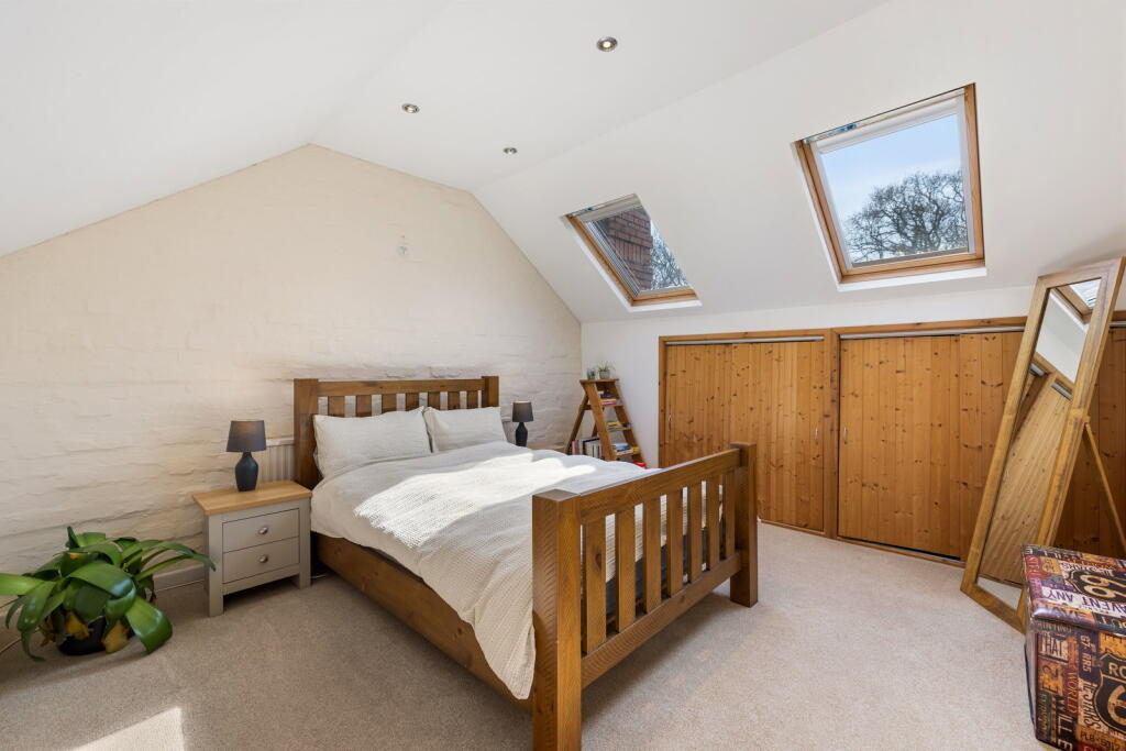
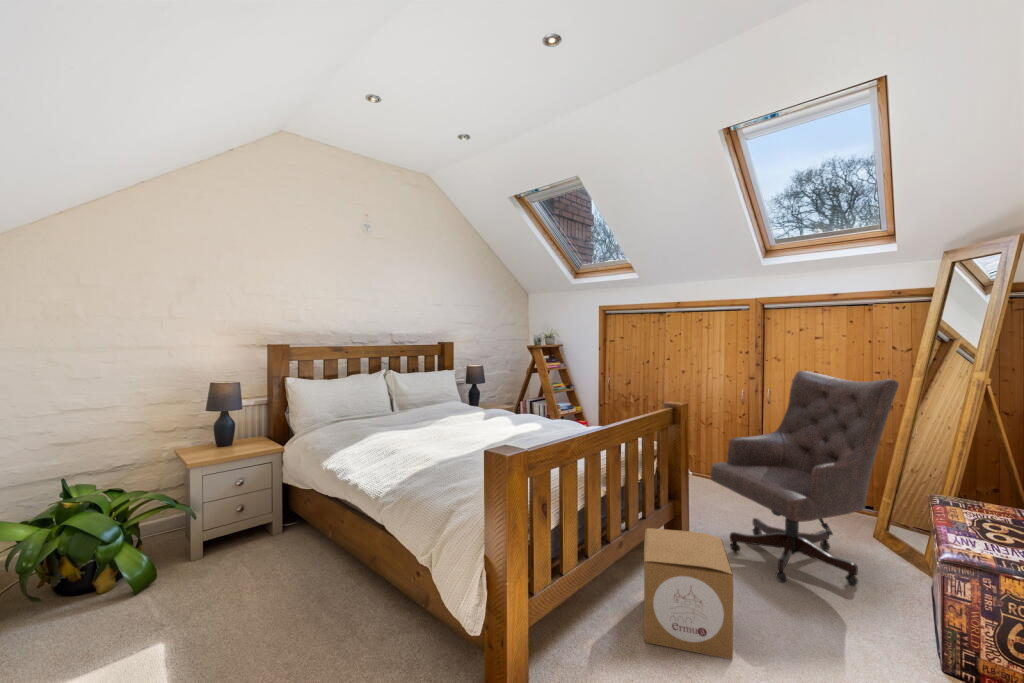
+ cardboard box [643,527,734,660]
+ chair [710,370,900,587]
